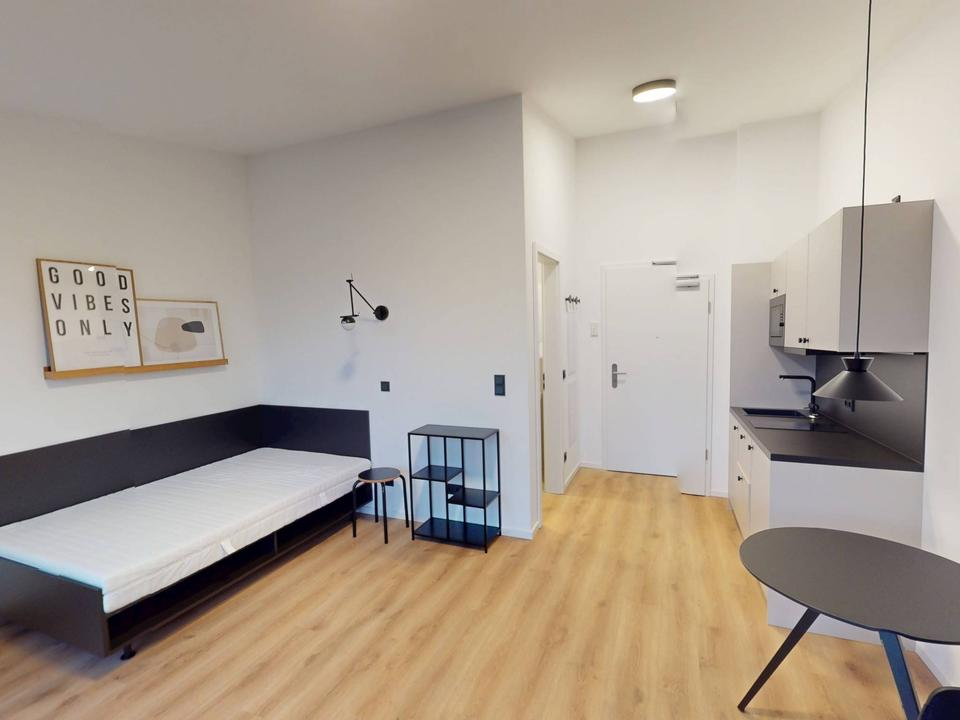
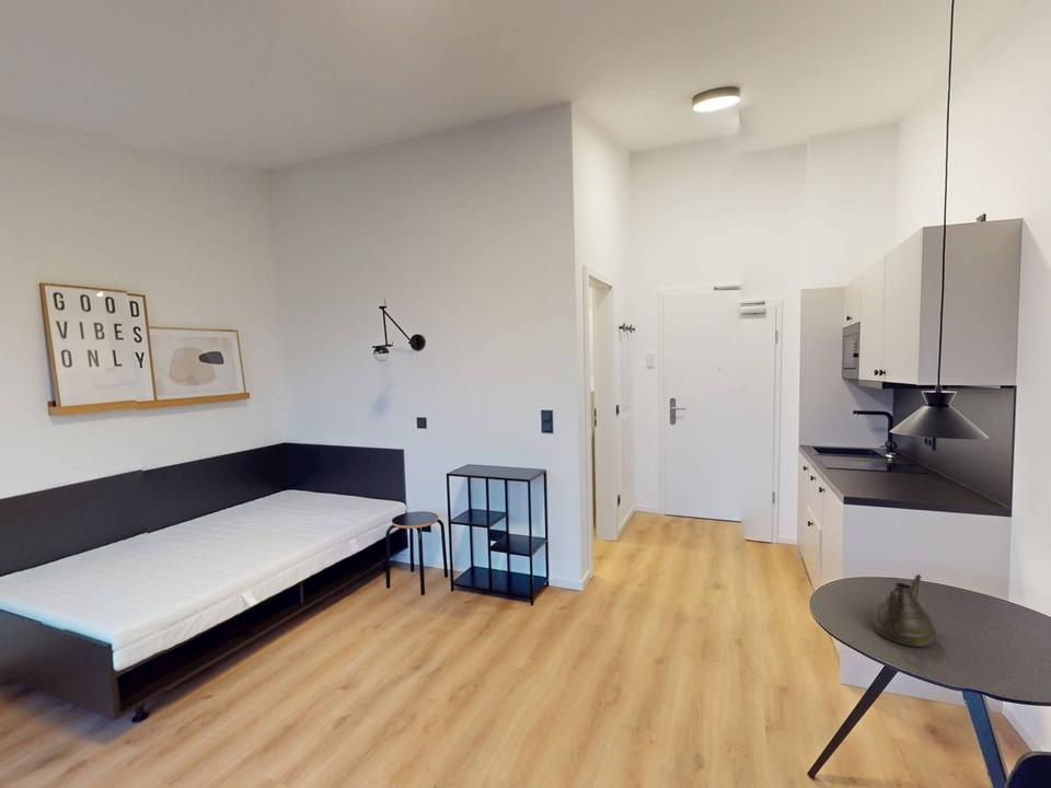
+ teapot [871,573,938,648]
